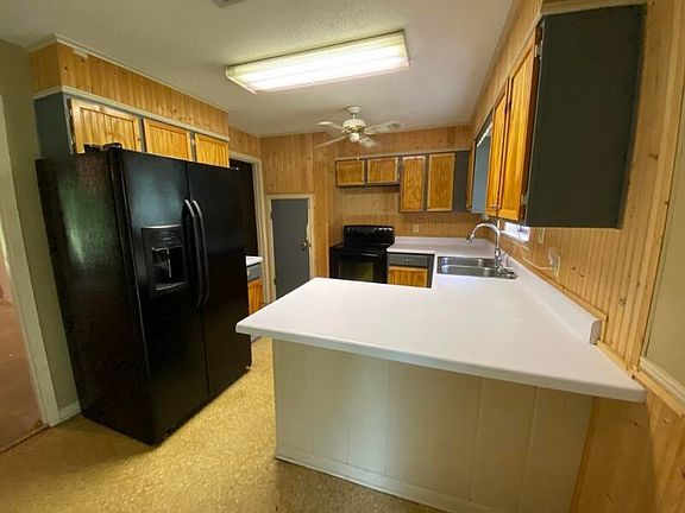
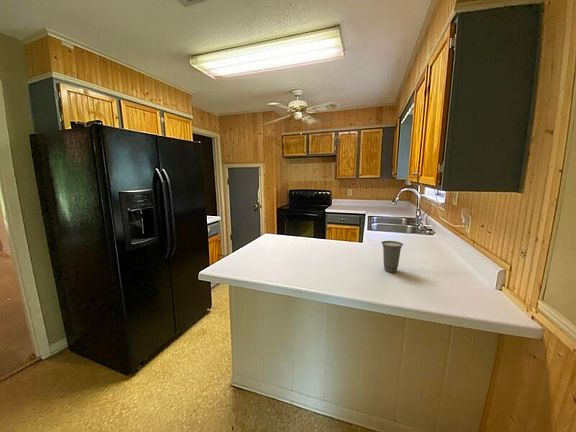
+ cup [380,240,404,273]
